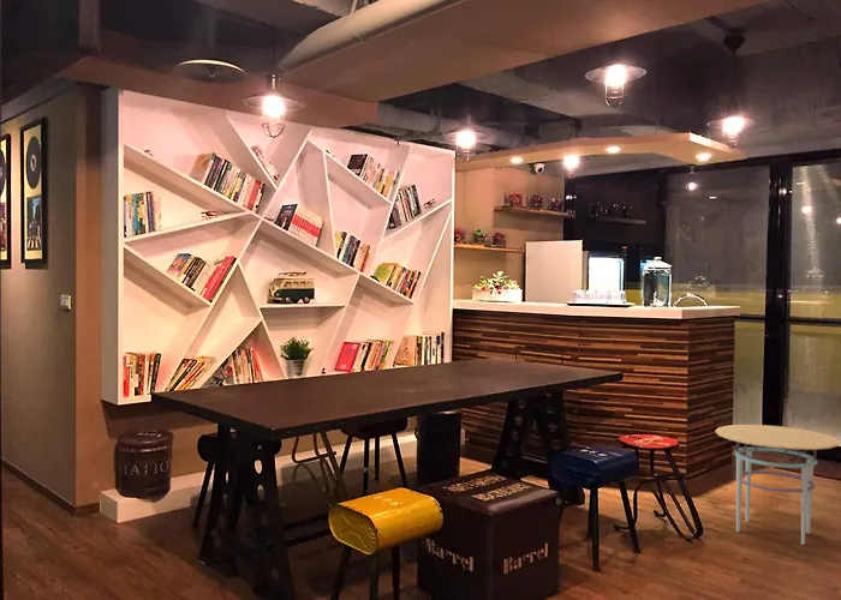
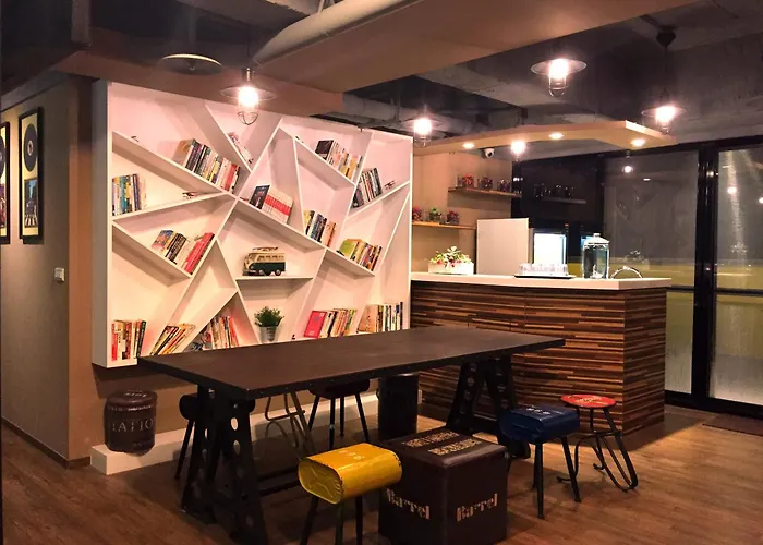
- side table [714,424,841,546]
